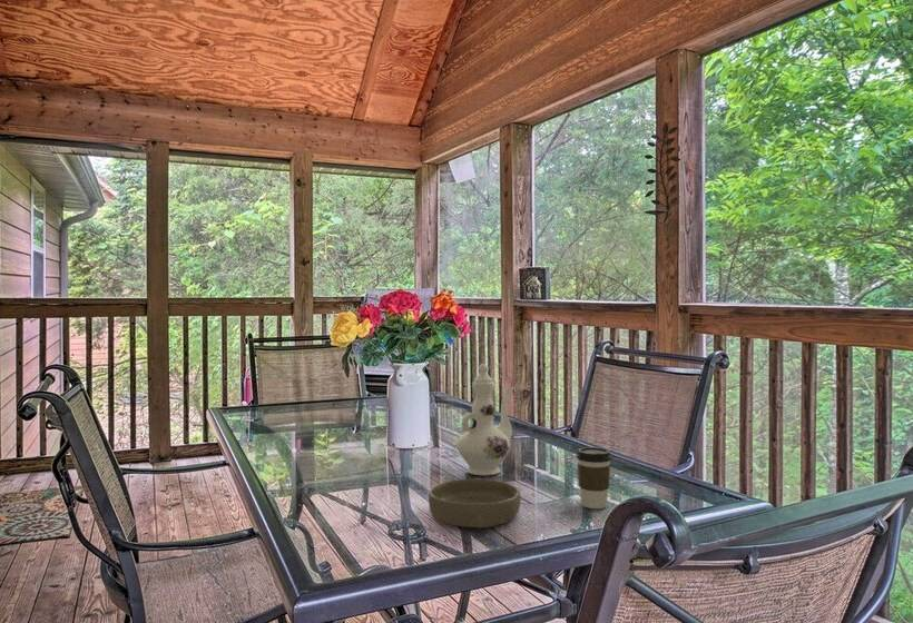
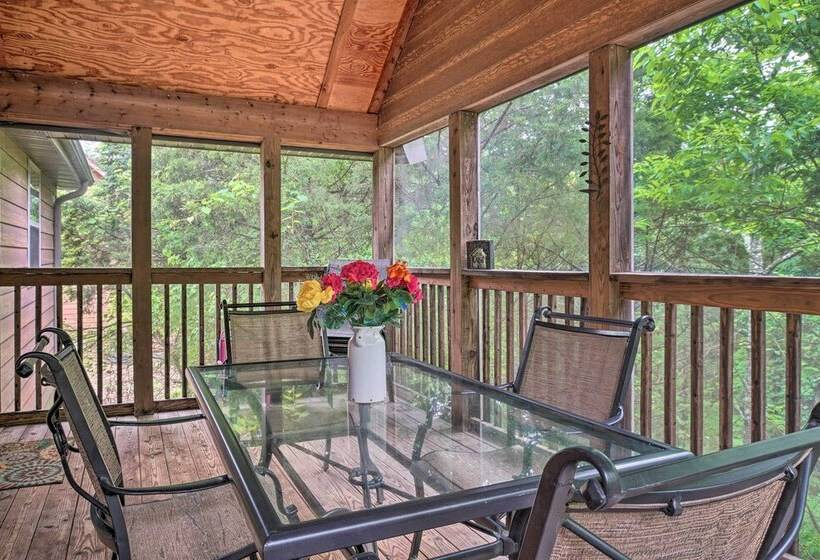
- coffee cup [576,446,612,510]
- chinaware [455,363,516,476]
- bowl [428,477,522,528]
